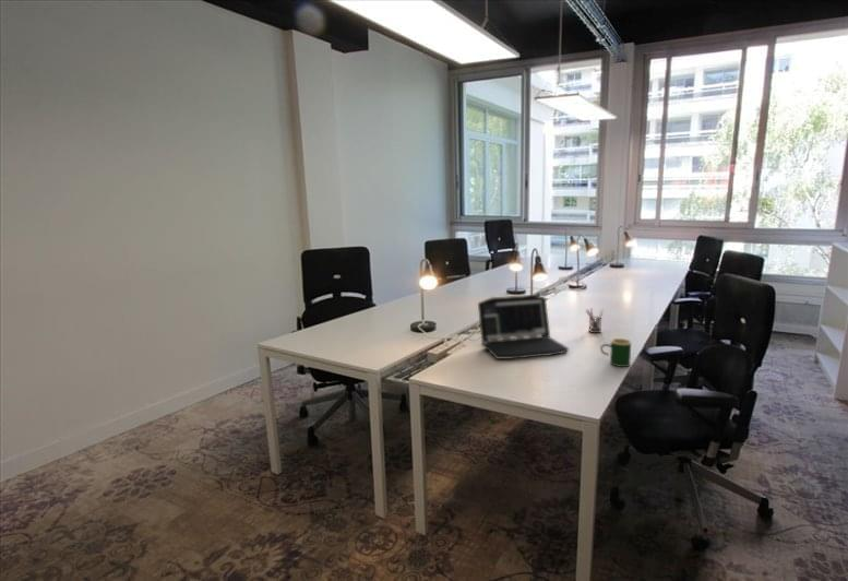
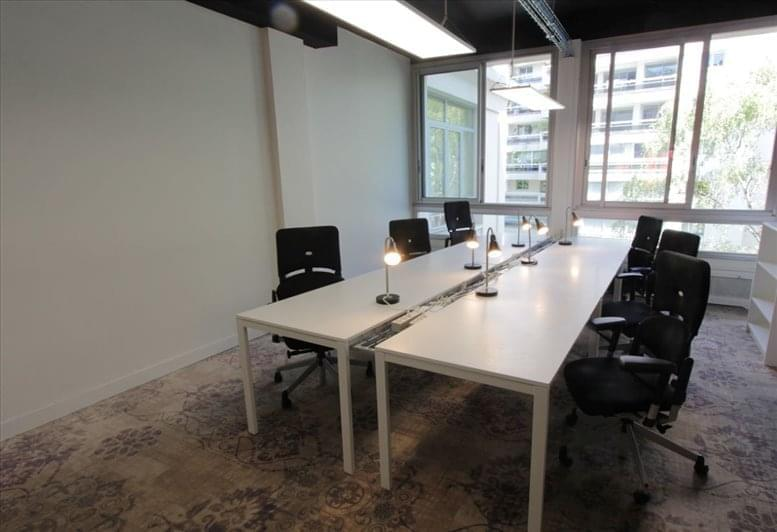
- laptop [477,294,570,360]
- pen holder [585,307,605,334]
- mug [599,337,633,368]
